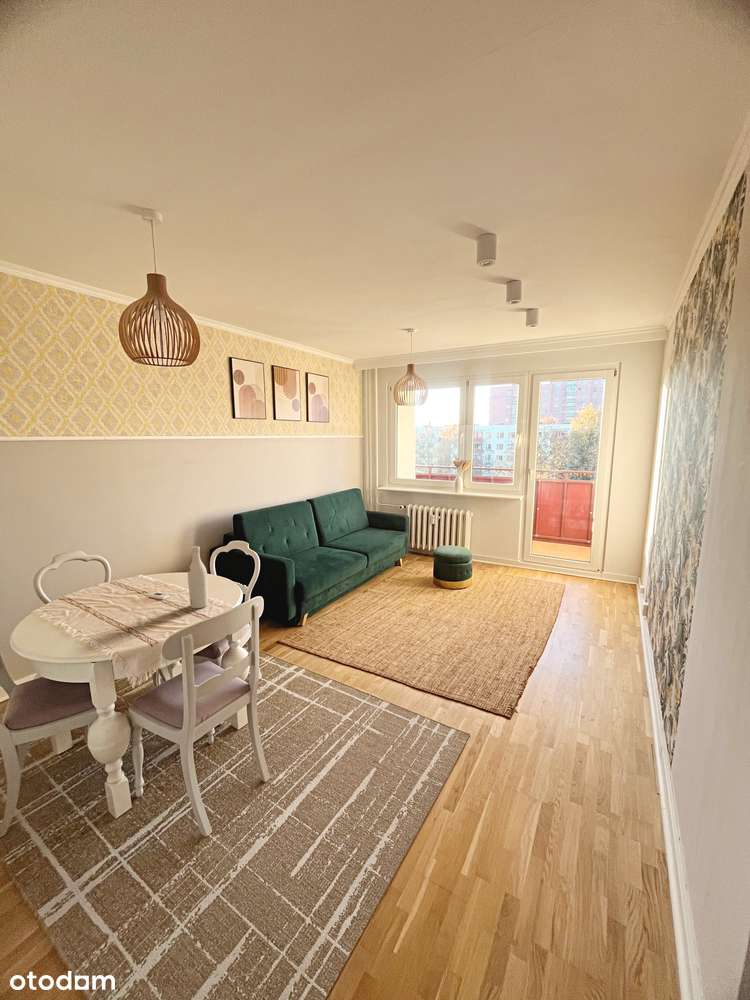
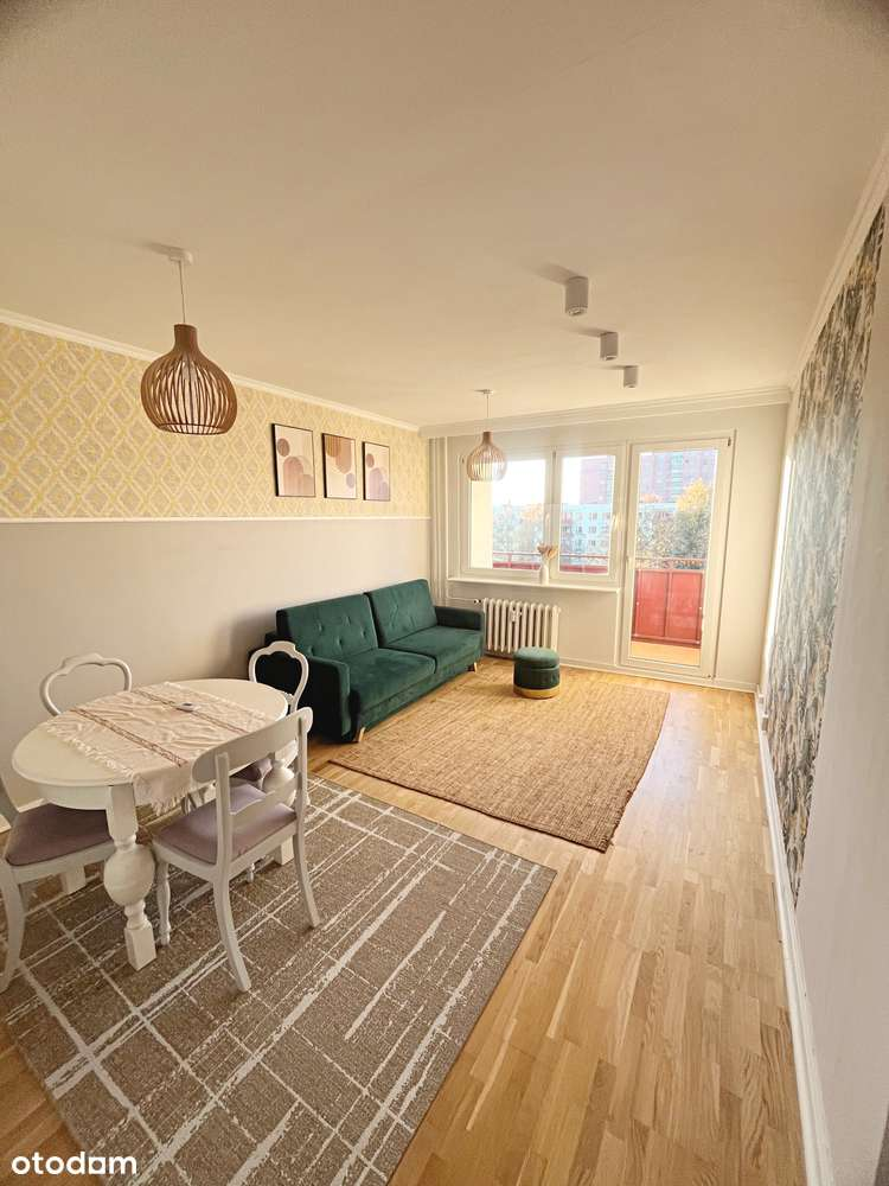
- wine bottle [187,545,209,609]
